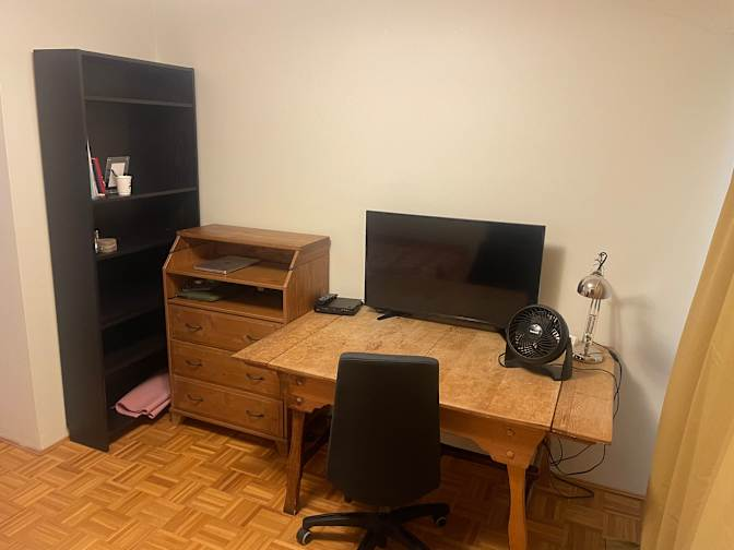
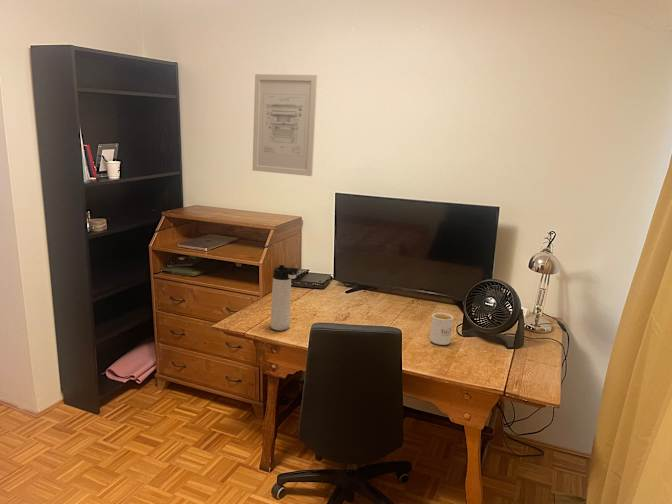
+ thermos bottle [270,264,300,331]
+ mug [429,312,454,346]
+ wall art [251,73,318,177]
